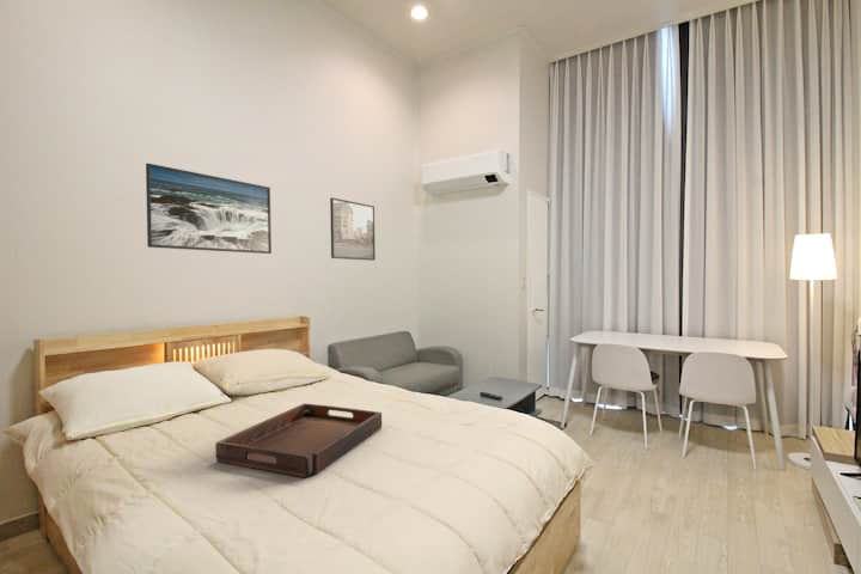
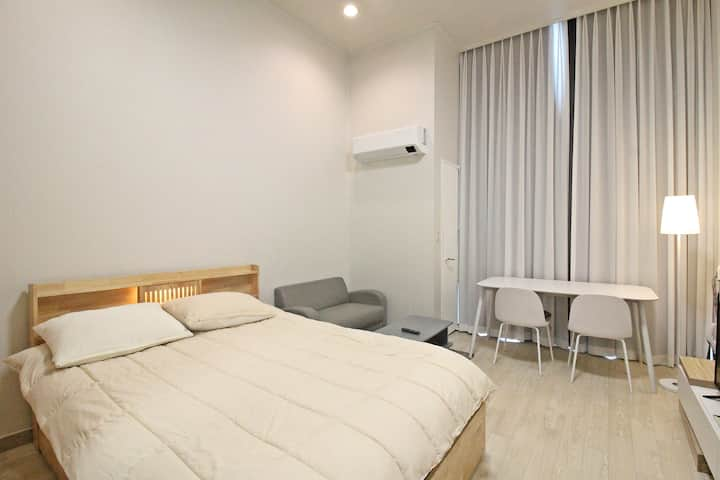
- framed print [145,161,273,255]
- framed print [329,196,377,262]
- serving tray [214,402,383,478]
